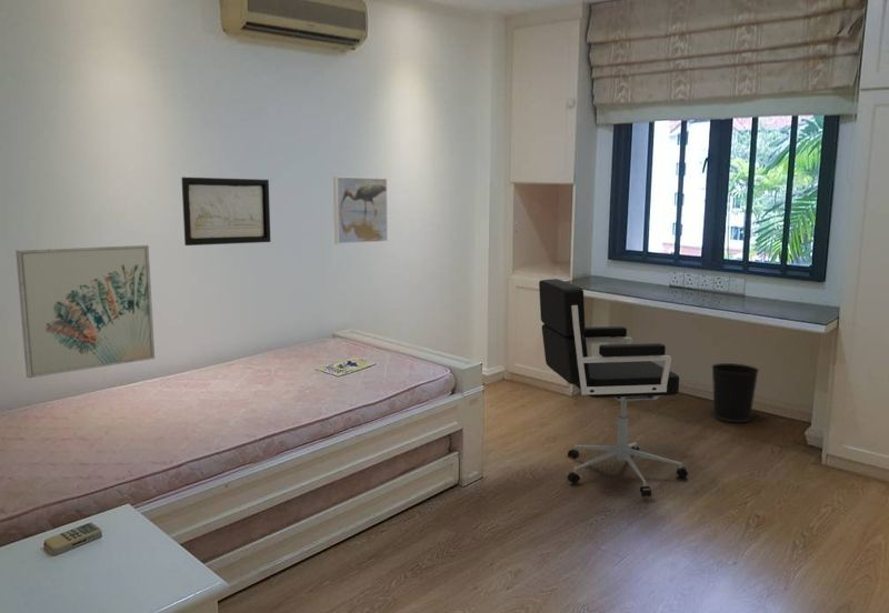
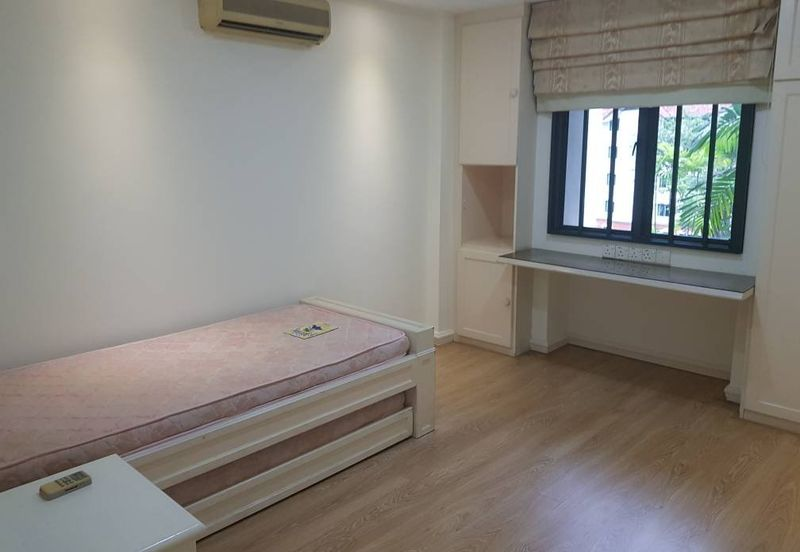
- office chair [538,278,689,498]
- wall art [14,244,156,379]
- wastebasket [710,362,760,423]
- wall art [180,177,271,247]
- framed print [332,175,389,245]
